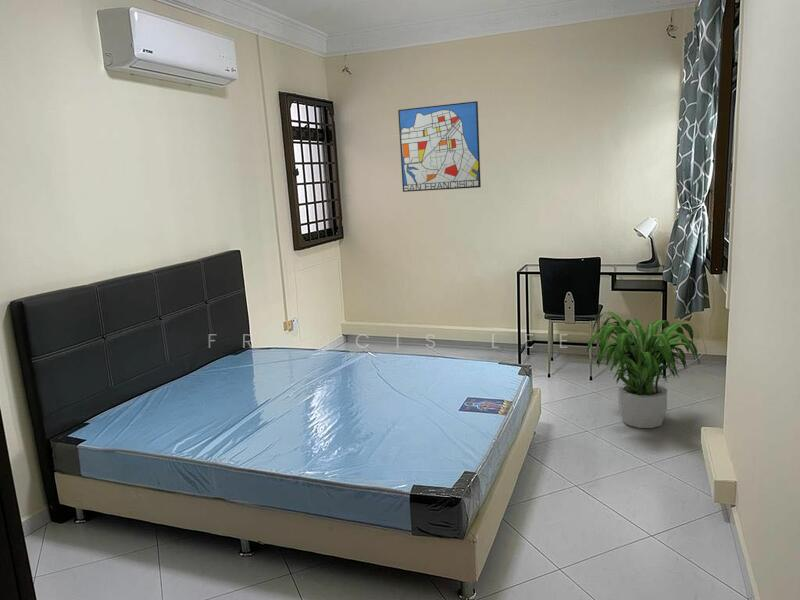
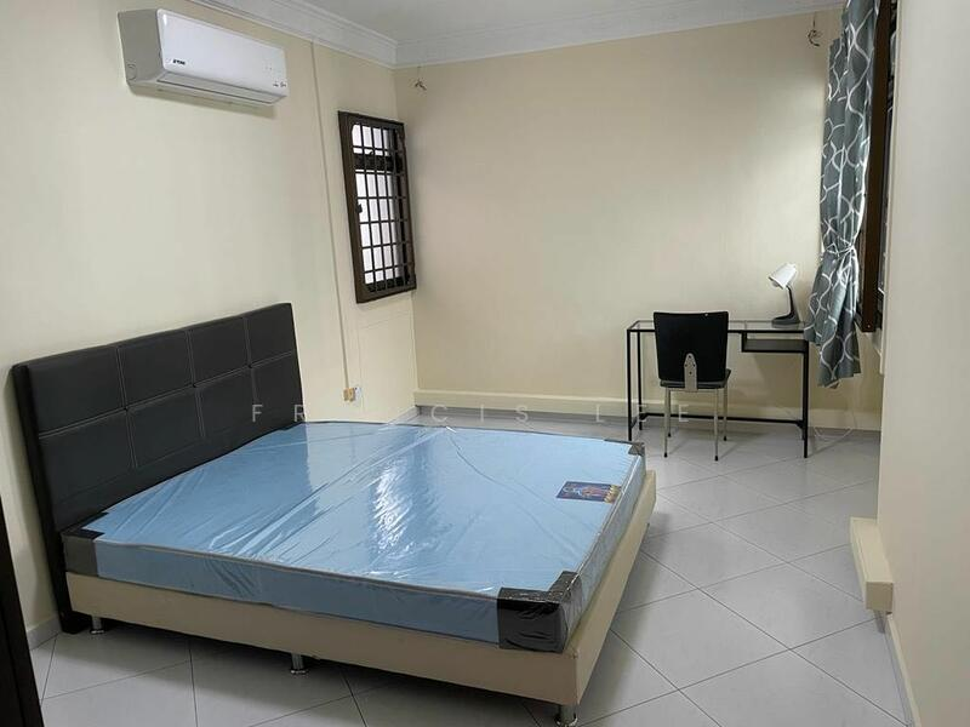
- potted plant [586,310,701,429]
- wall art [397,100,482,193]
